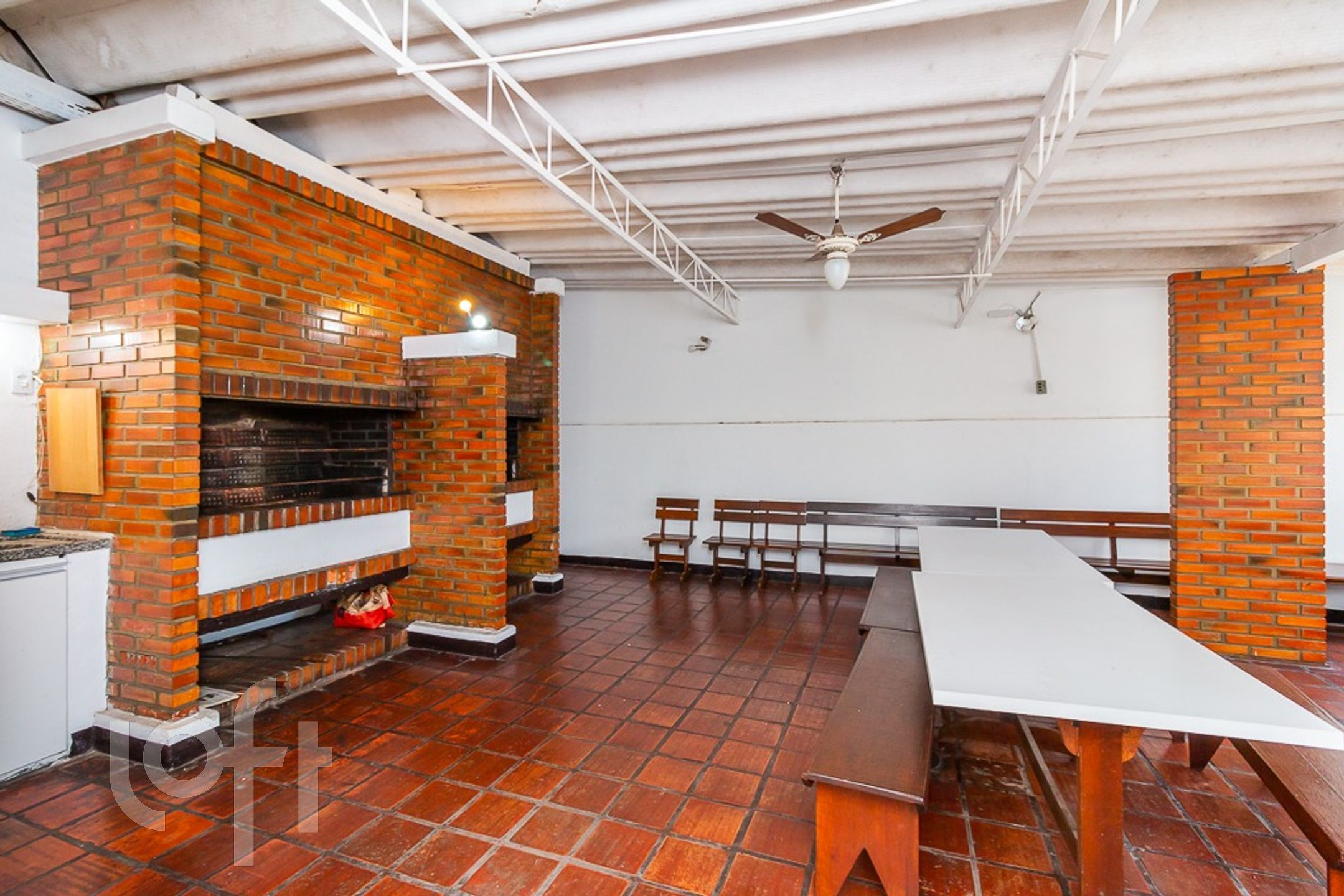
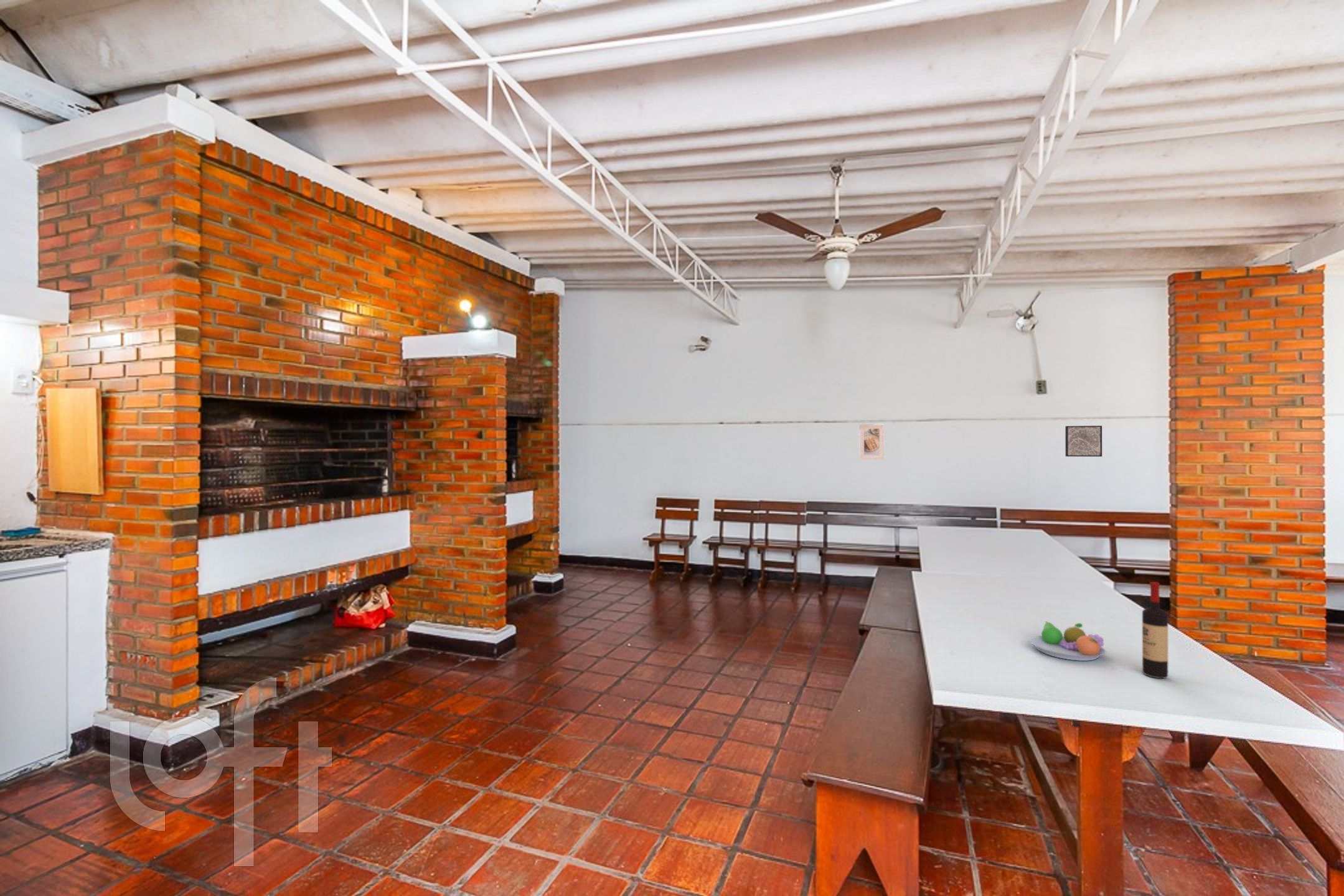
+ wine bottle [1142,581,1168,679]
+ wall art [1064,425,1102,457]
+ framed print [858,424,885,460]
+ fruit bowl [1029,620,1106,661]
